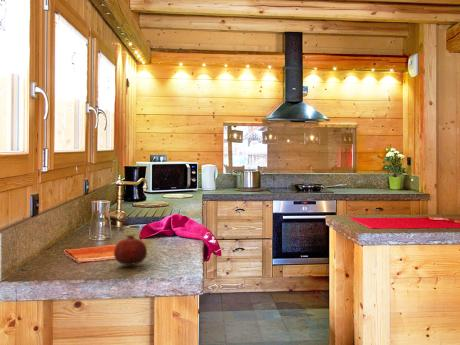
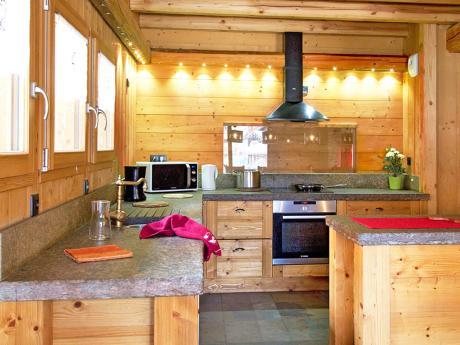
- fruit [113,234,148,266]
